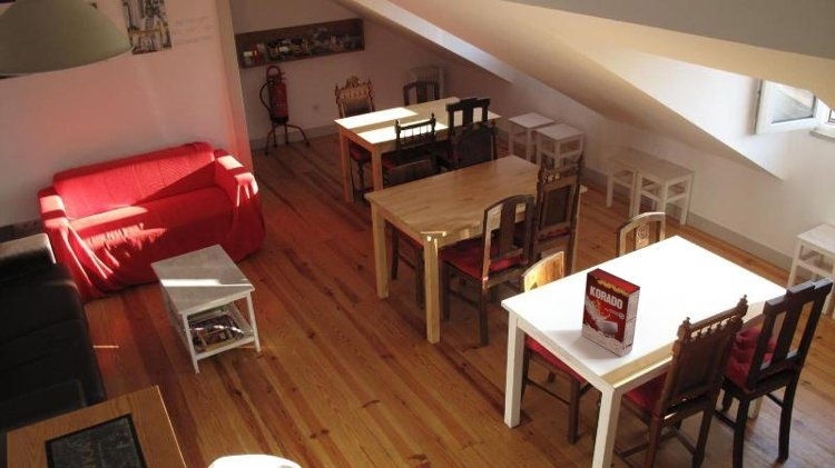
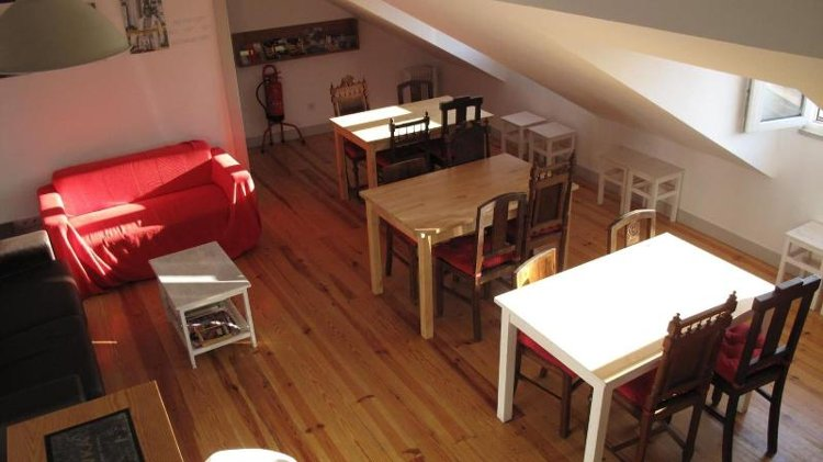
- cereal box [580,267,641,358]
